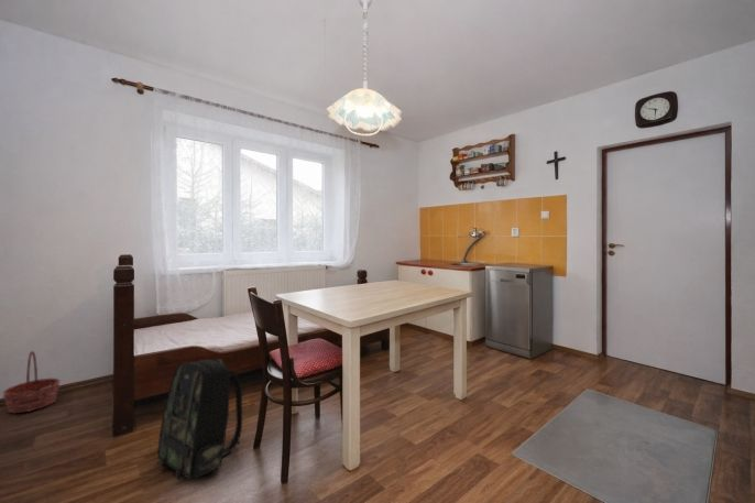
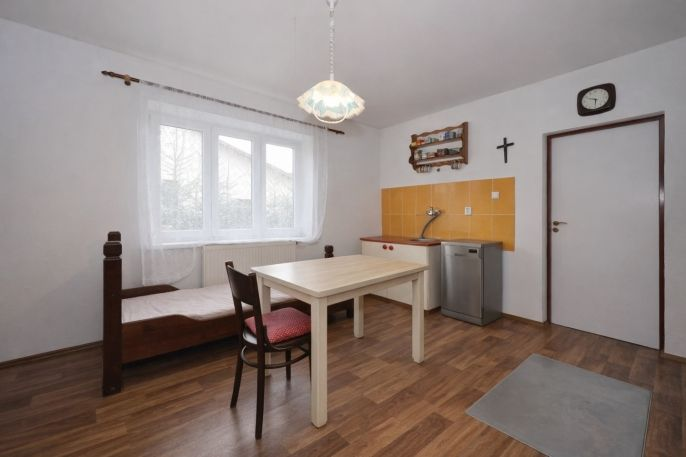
- backpack [156,358,243,481]
- basket [1,350,63,414]
